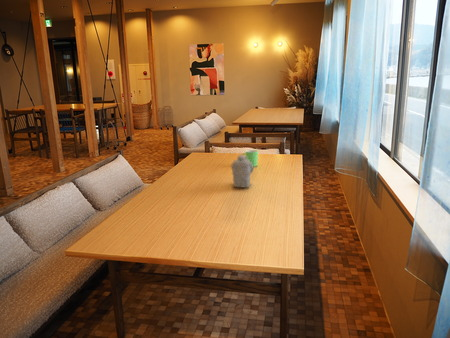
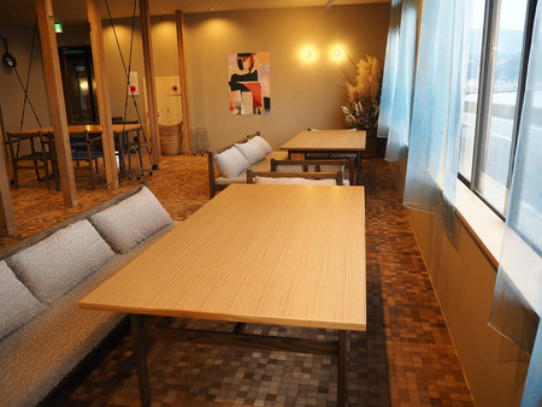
- teapot [230,154,254,188]
- mug [241,149,259,168]
